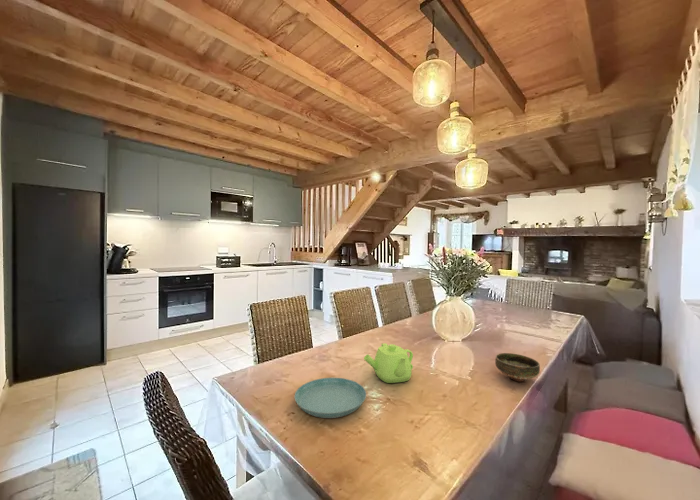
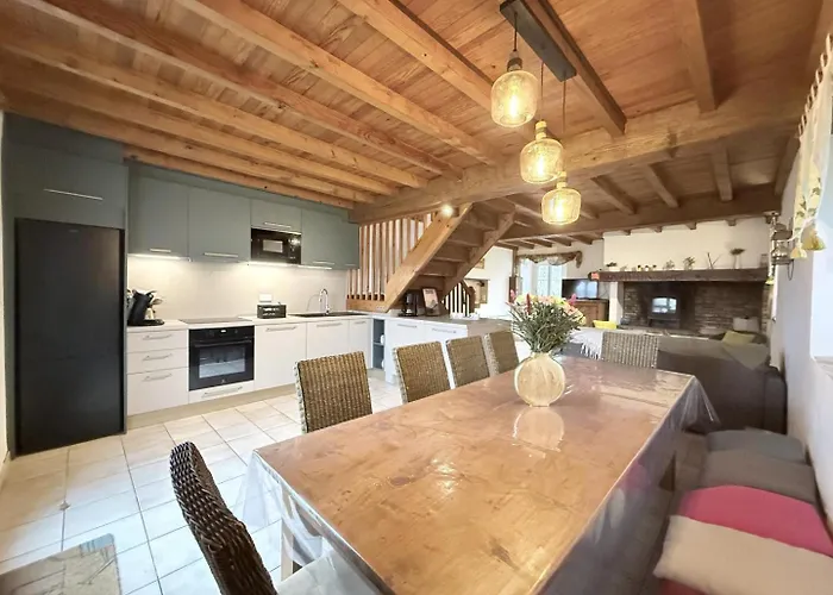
- bowl [494,352,541,383]
- teapot [363,342,414,384]
- saucer [294,377,367,419]
